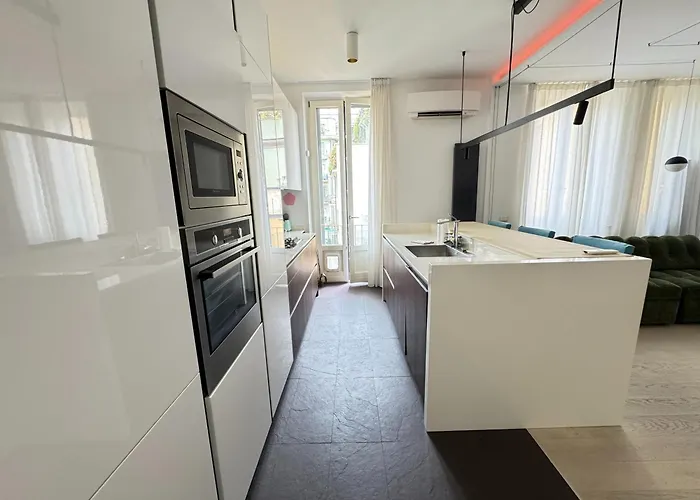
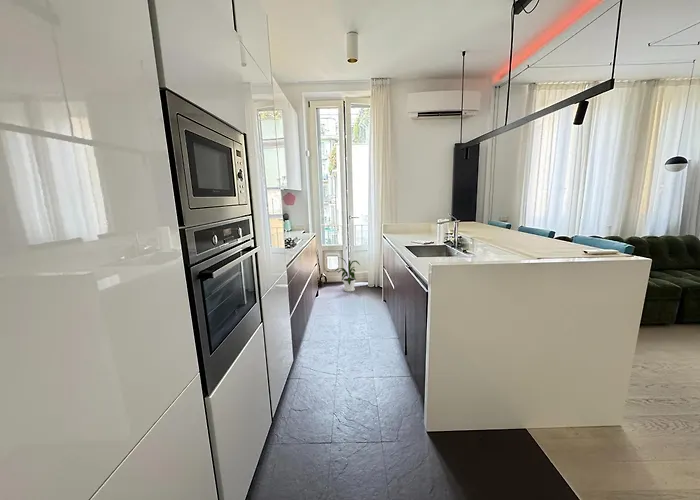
+ house plant [334,256,361,293]
